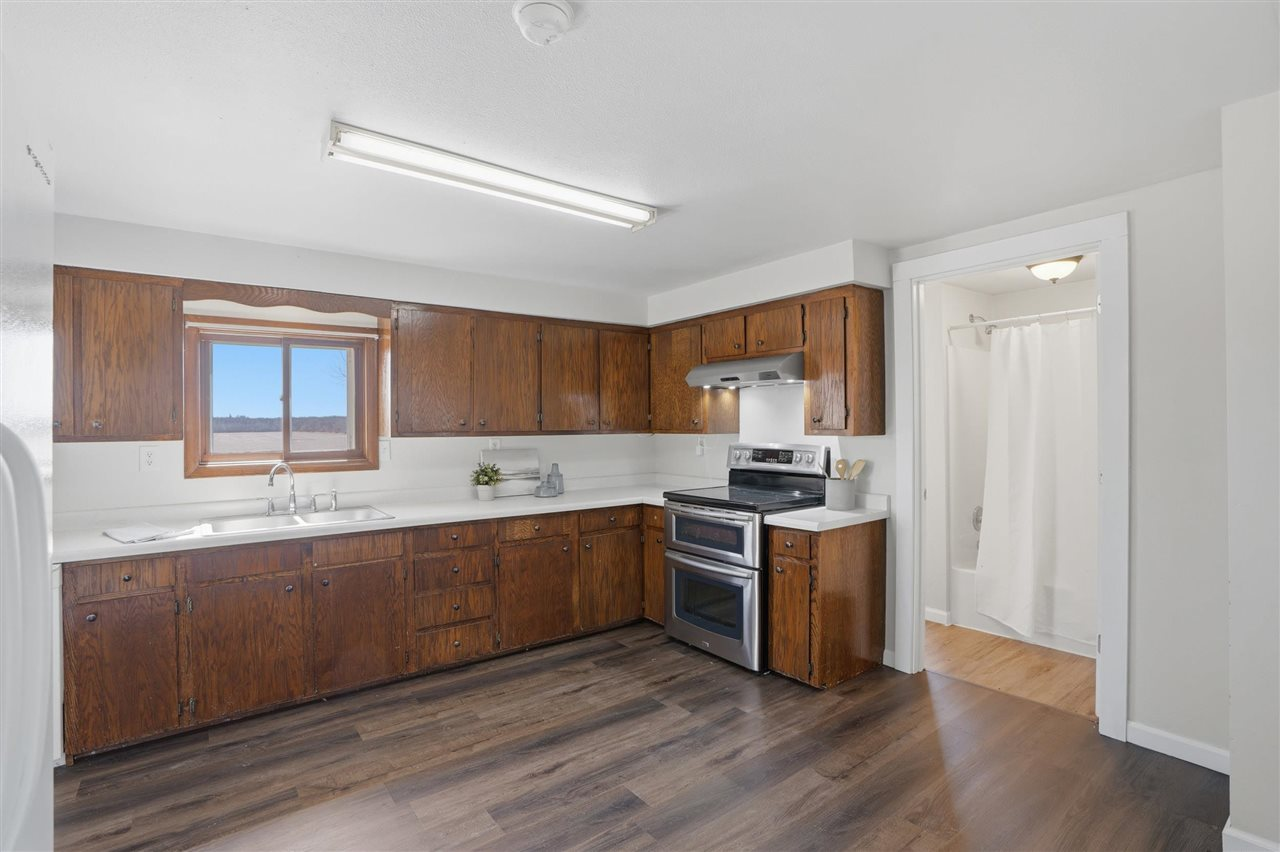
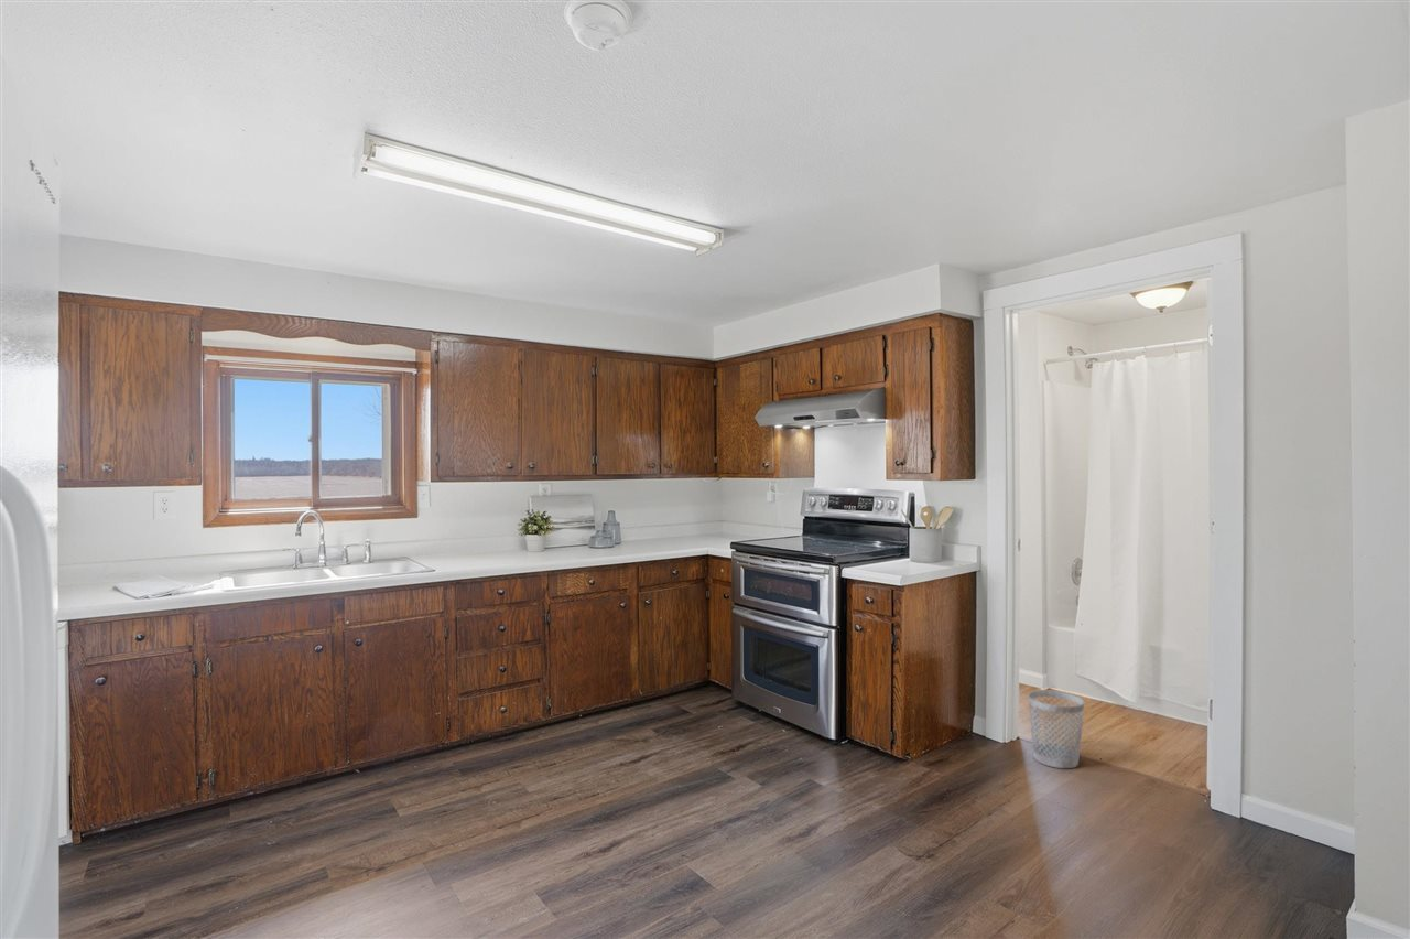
+ wastebasket [1027,690,1085,769]
